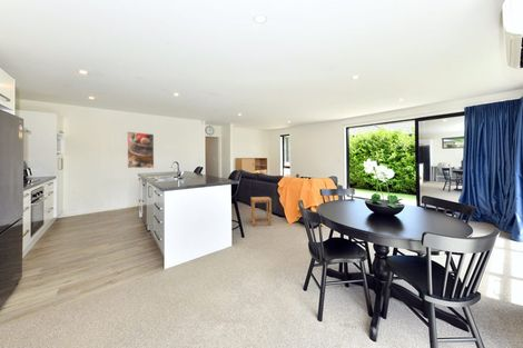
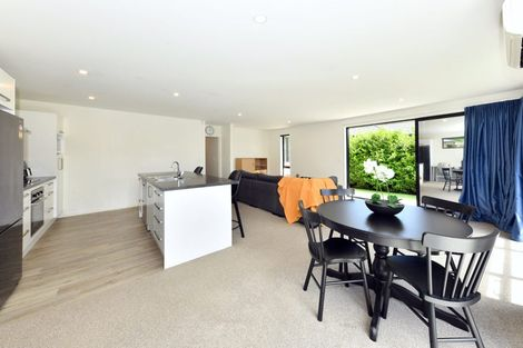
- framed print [126,131,155,169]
- side table [249,196,273,227]
